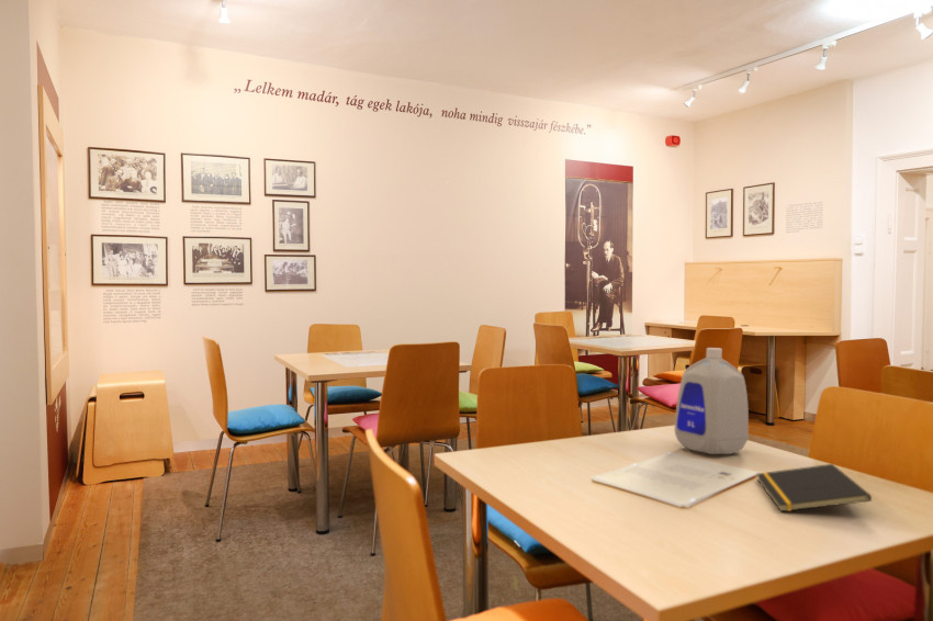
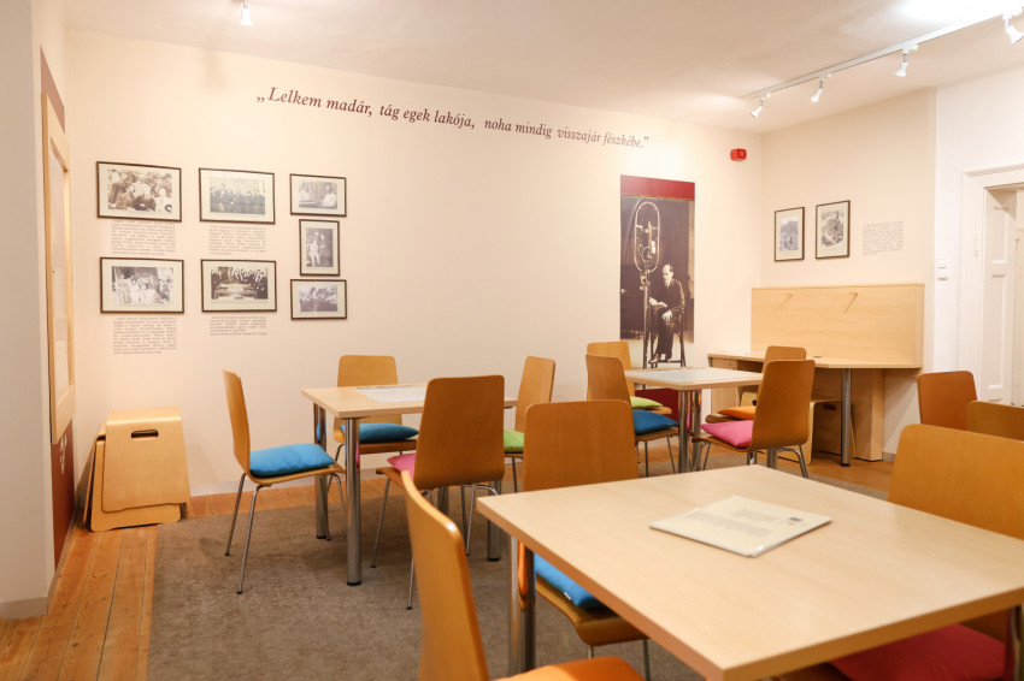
- notepad [755,463,873,512]
- bottle [673,347,750,455]
